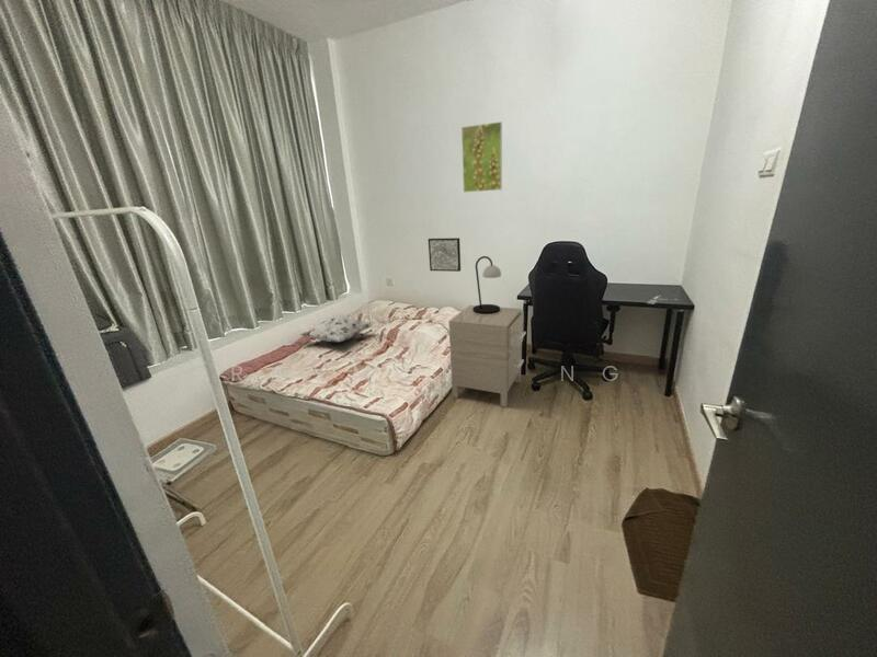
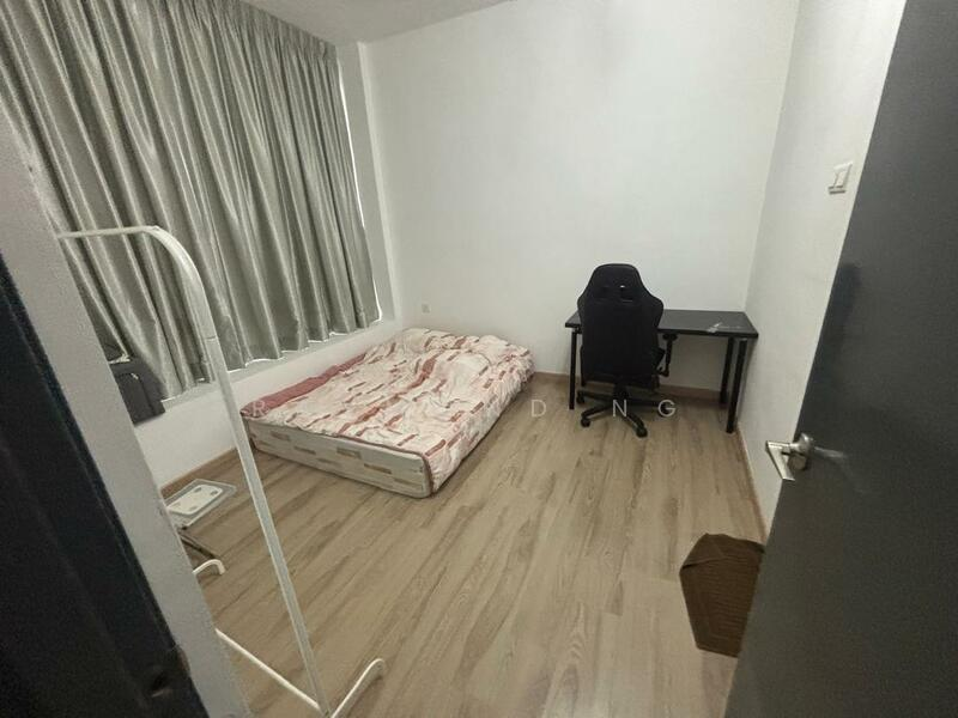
- nightstand [447,304,527,408]
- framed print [460,120,503,194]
- table lamp [472,255,502,314]
- decorative pillow [299,315,374,343]
- wall art [428,237,462,273]
